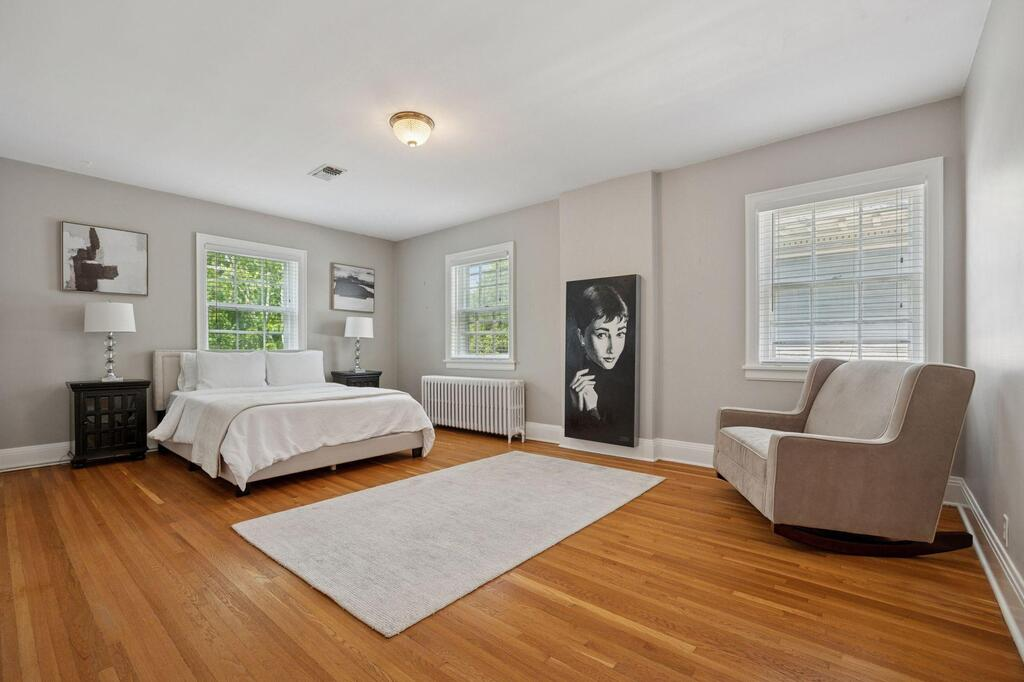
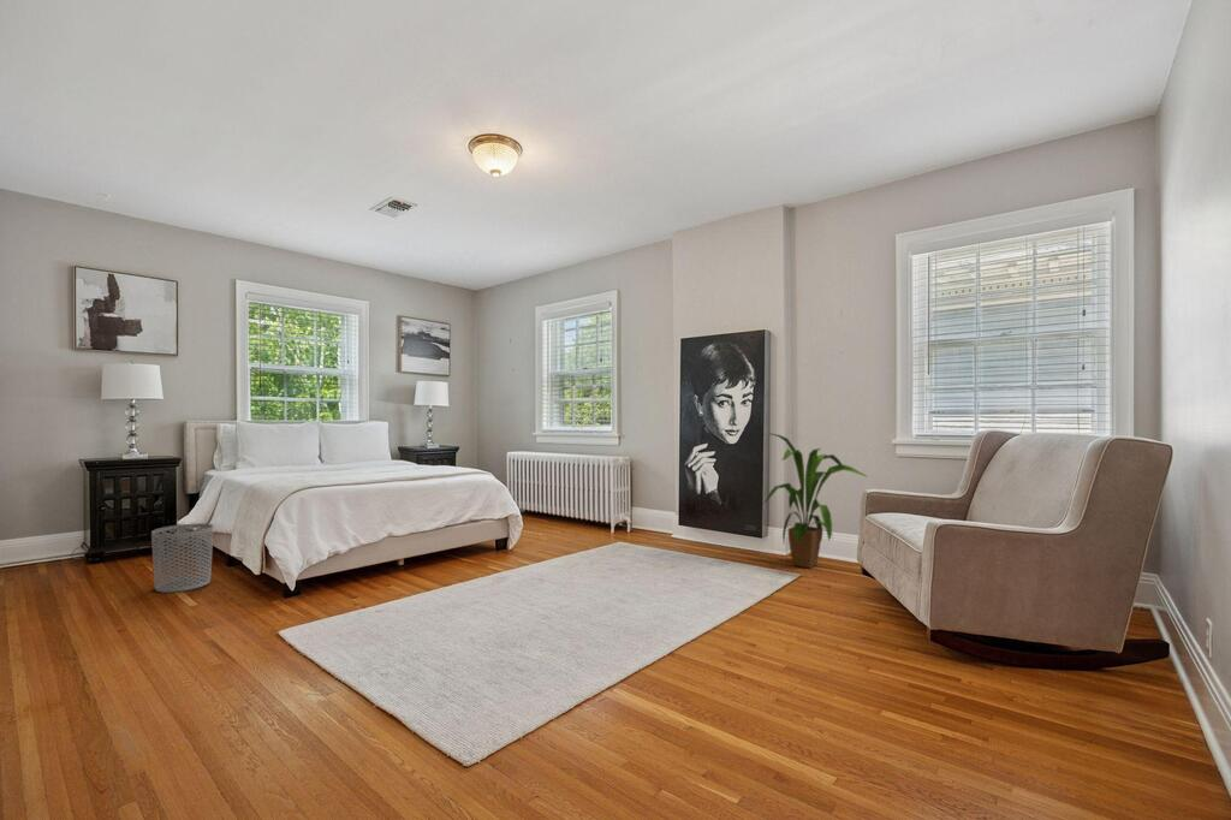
+ house plant [762,433,868,569]
+ waste bin [150,522,214,594]
